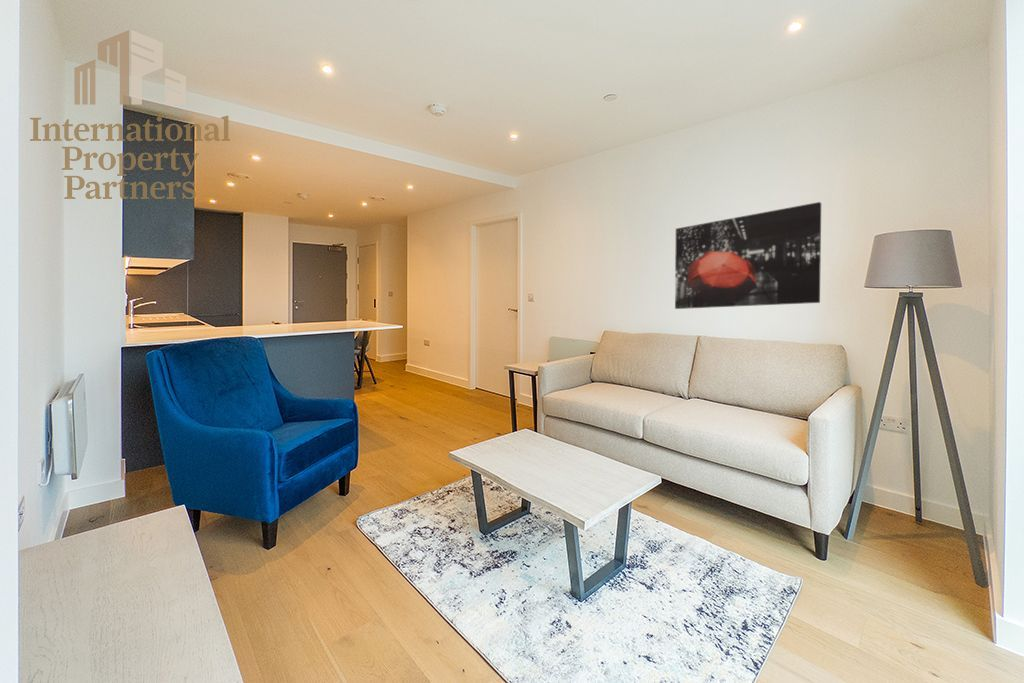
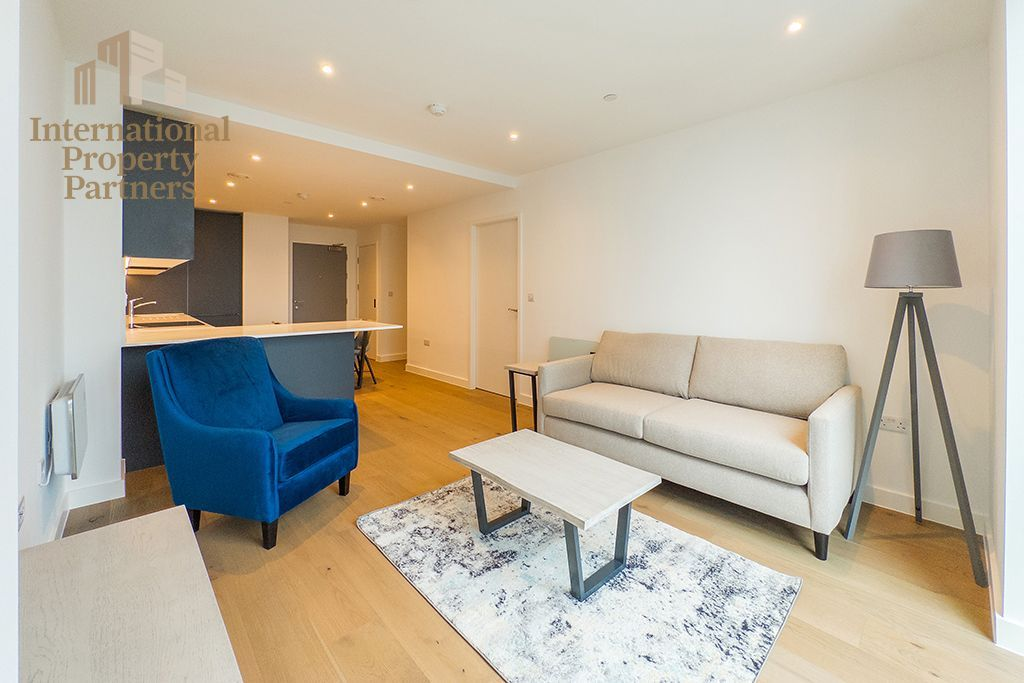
- wall art [674,201,822,310]
